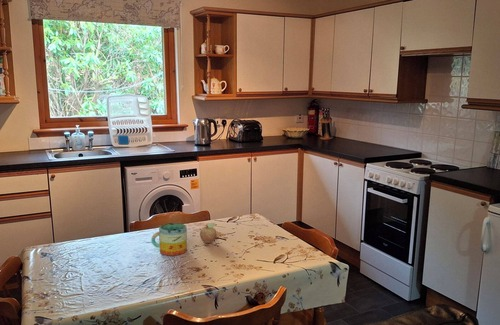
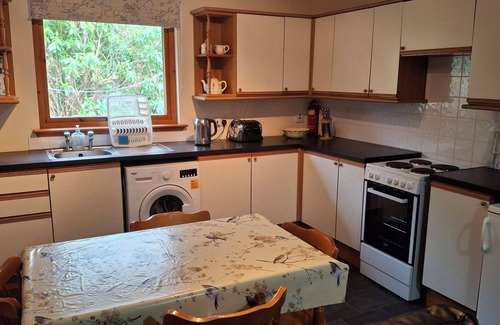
- fruit [199,222,218,244]
- mug [150,222,188,256]
